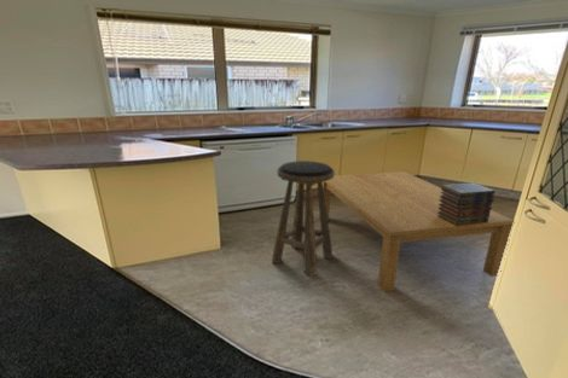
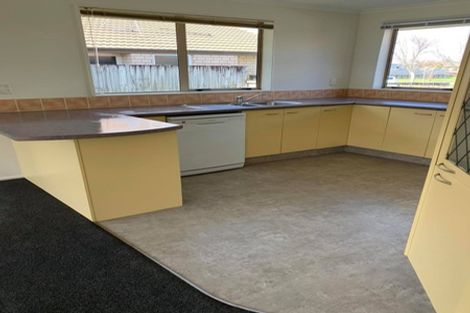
- stool [271,159,336,278]
- coffee table [318,170,515,293]
- book stack [437,181,497,226]
